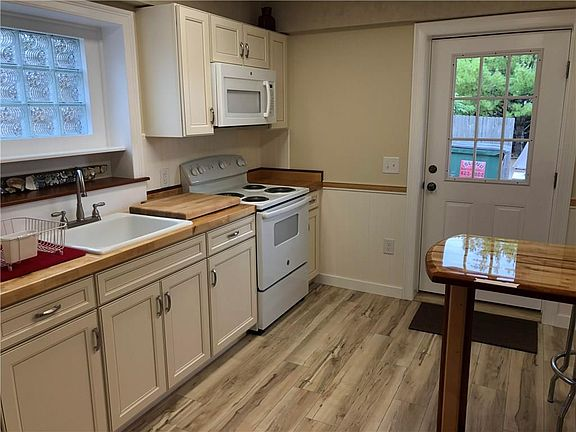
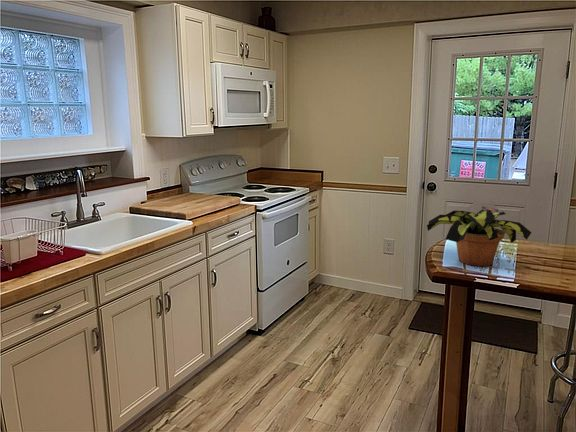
+ flower pot [426,206,533,267]
